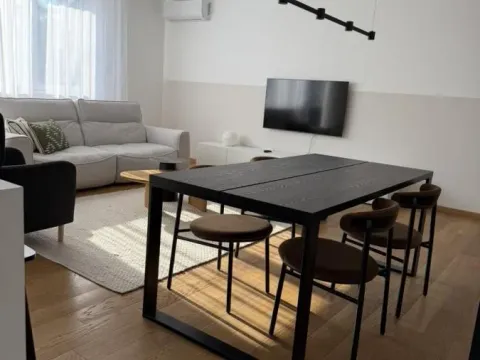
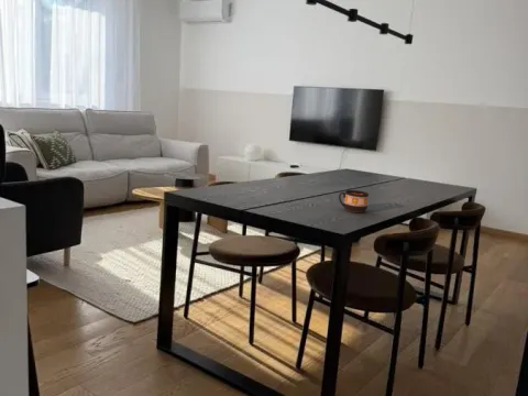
+ cup [338,189,370,213]
